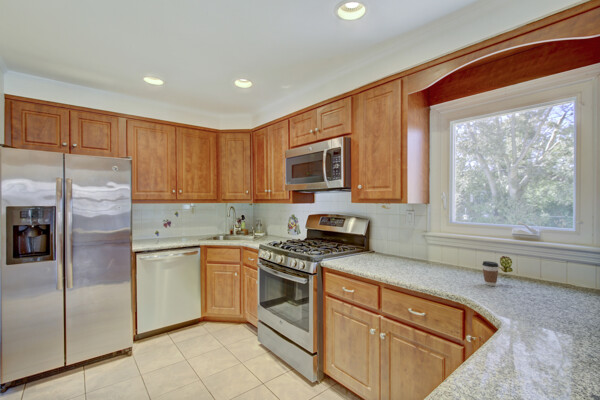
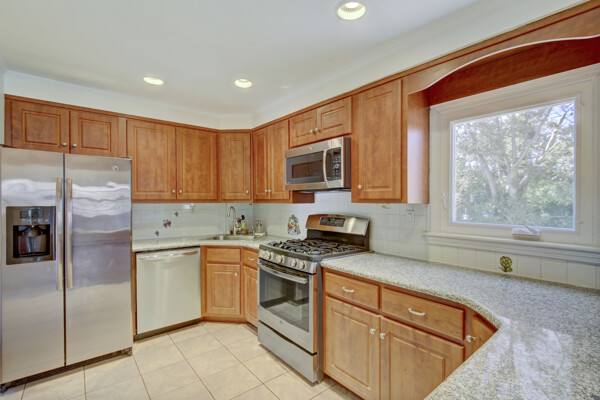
- coffee cup [481,260,500,287]
